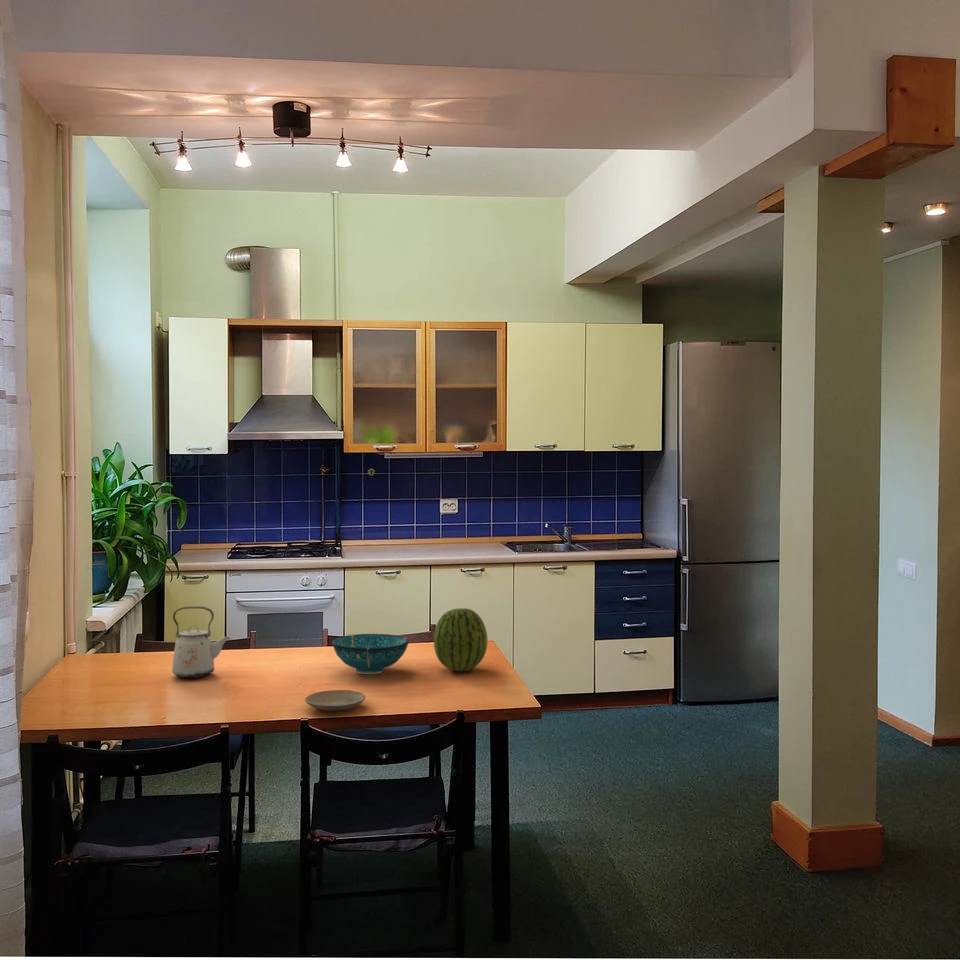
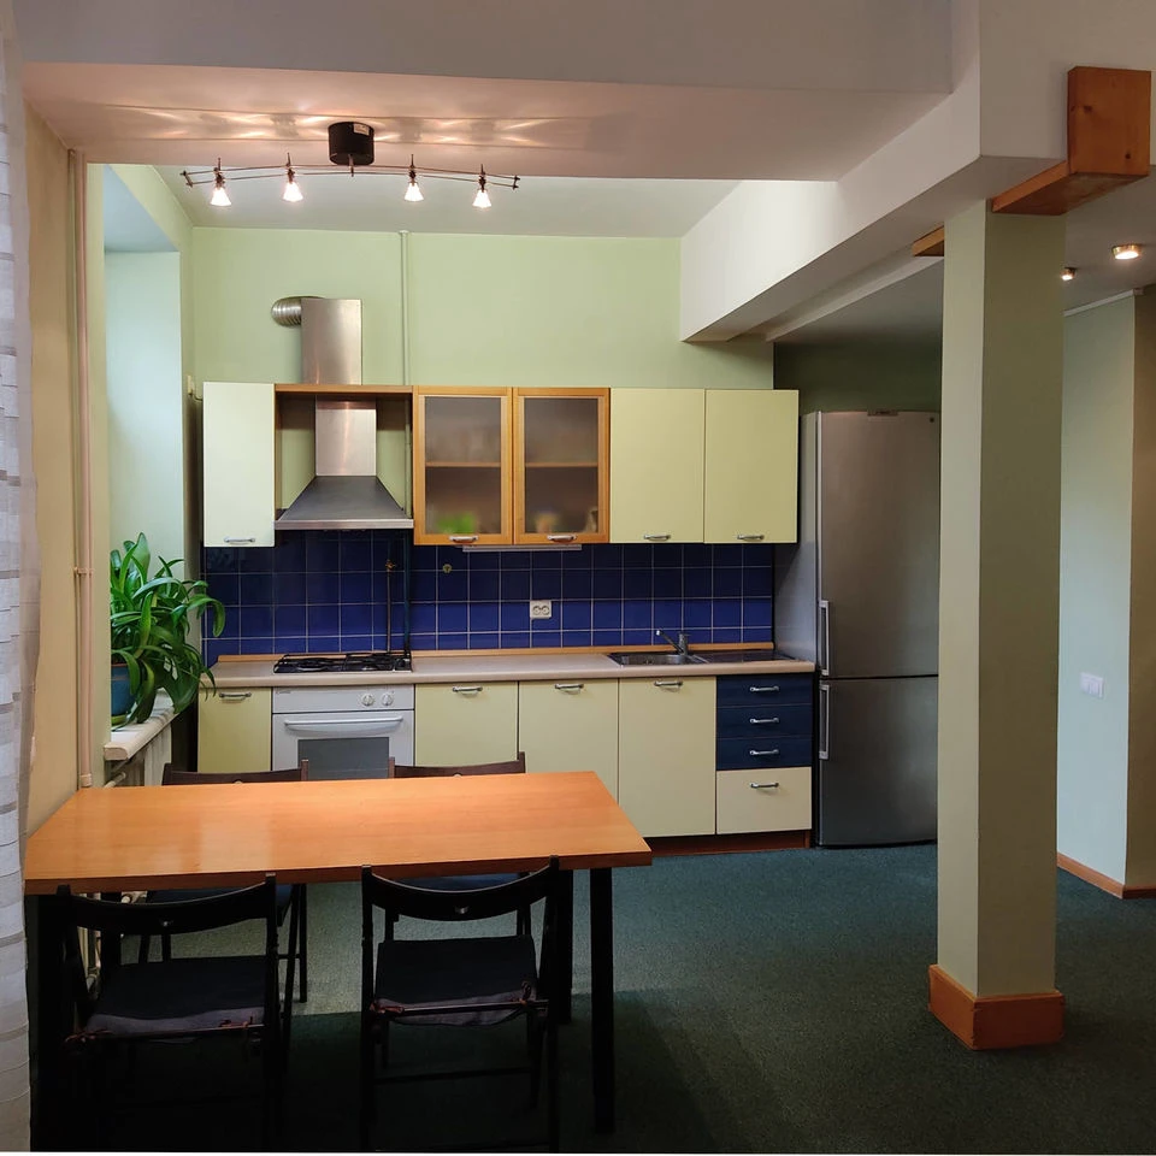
- kettle [171,606,231,679]
- plate [304,689,367,712]
- fruit [433,607,488,672]
- decorative bowl [331,633,410,675]
